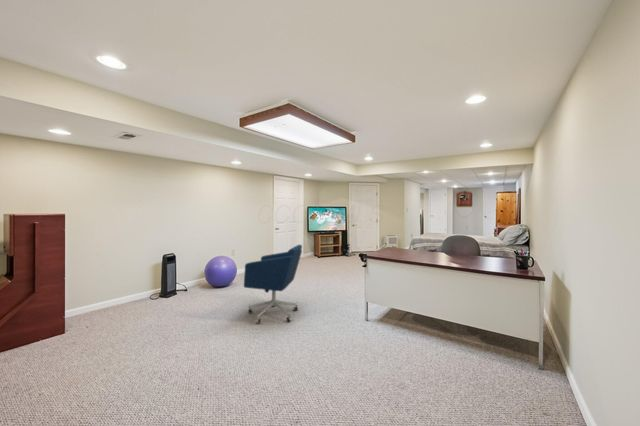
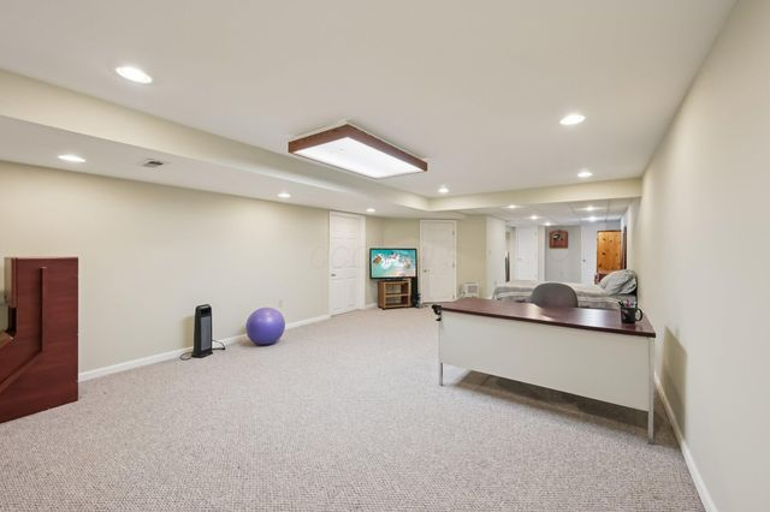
- office chair [243,244,303,324]
